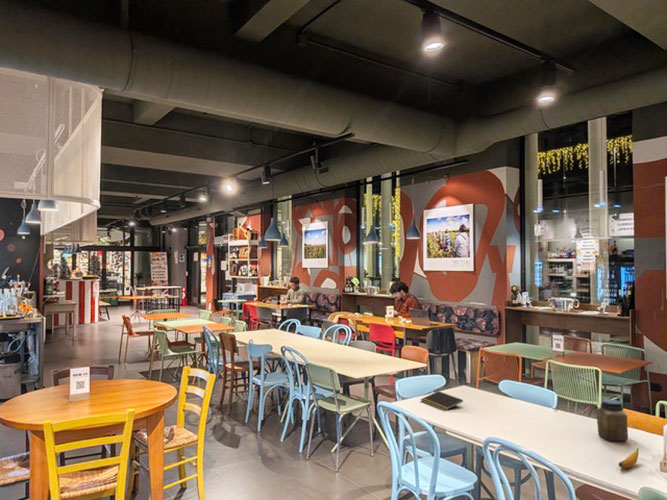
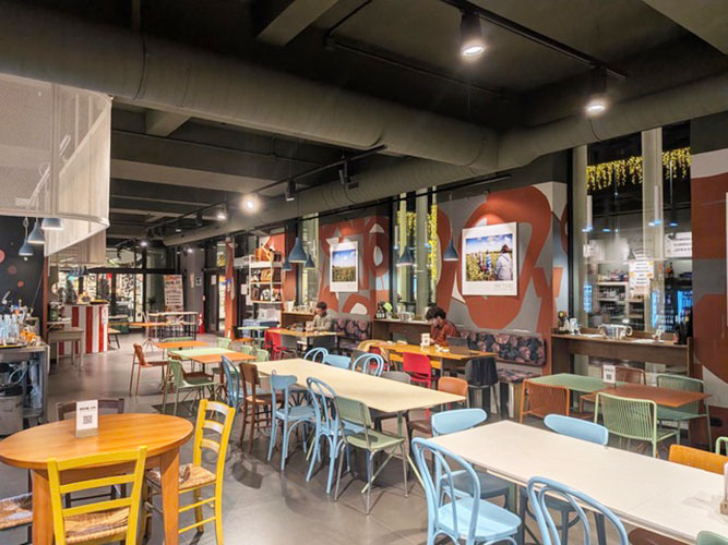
- notepad [420,390,464,412]
- banana [618,447,640,469]
- jar [596,398,629,442]
